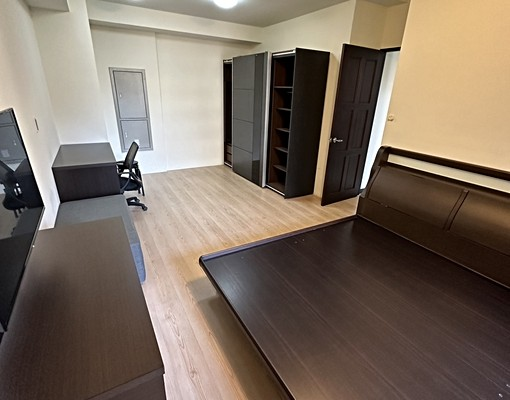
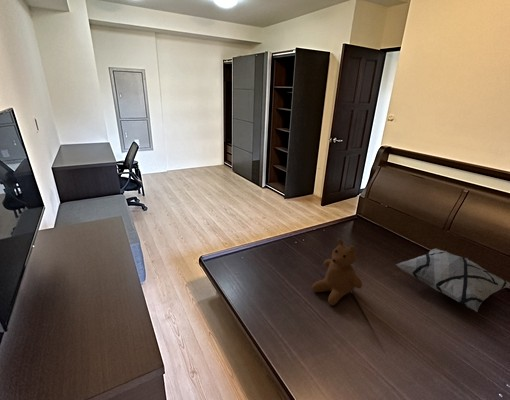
+ teddy bear [311,238,363,306]
+ decorative pillow [395,248,510,312]
